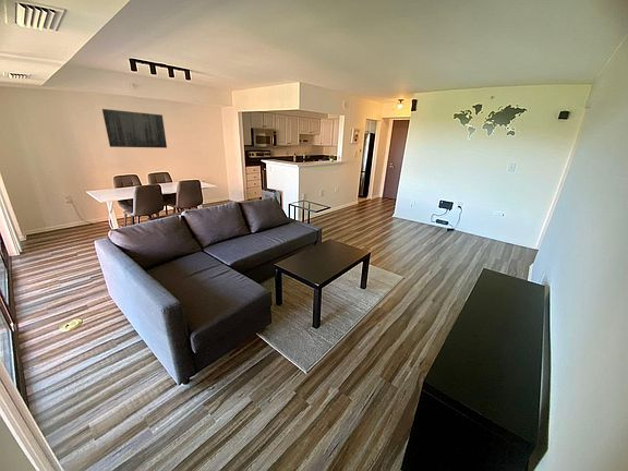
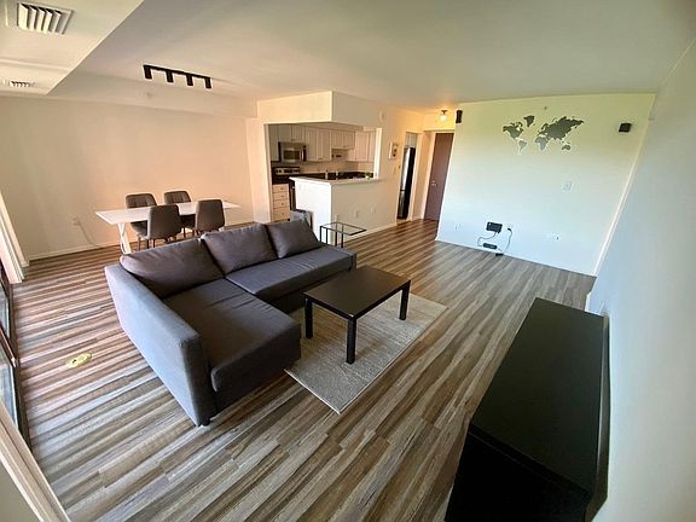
- wall art [101,108,168,149]
